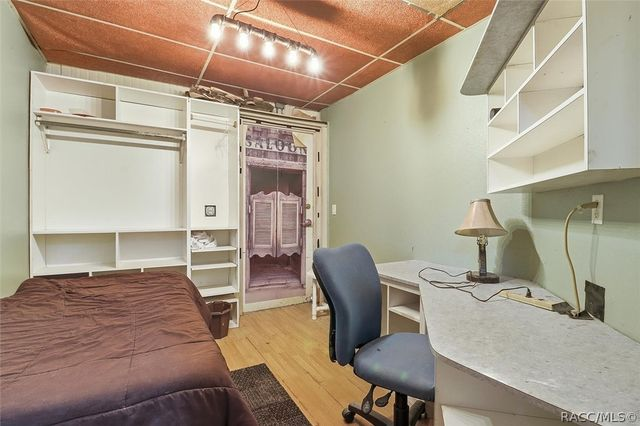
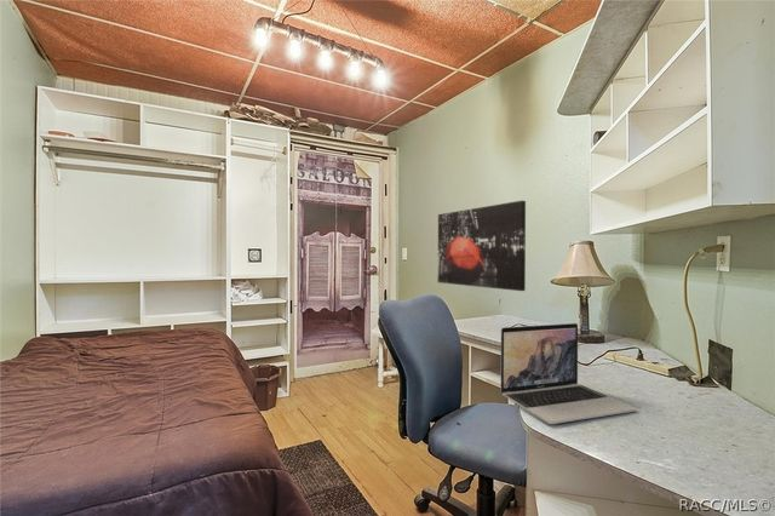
+ laptop [499,322,637,425]
+ wall art [437,200,527,292]
